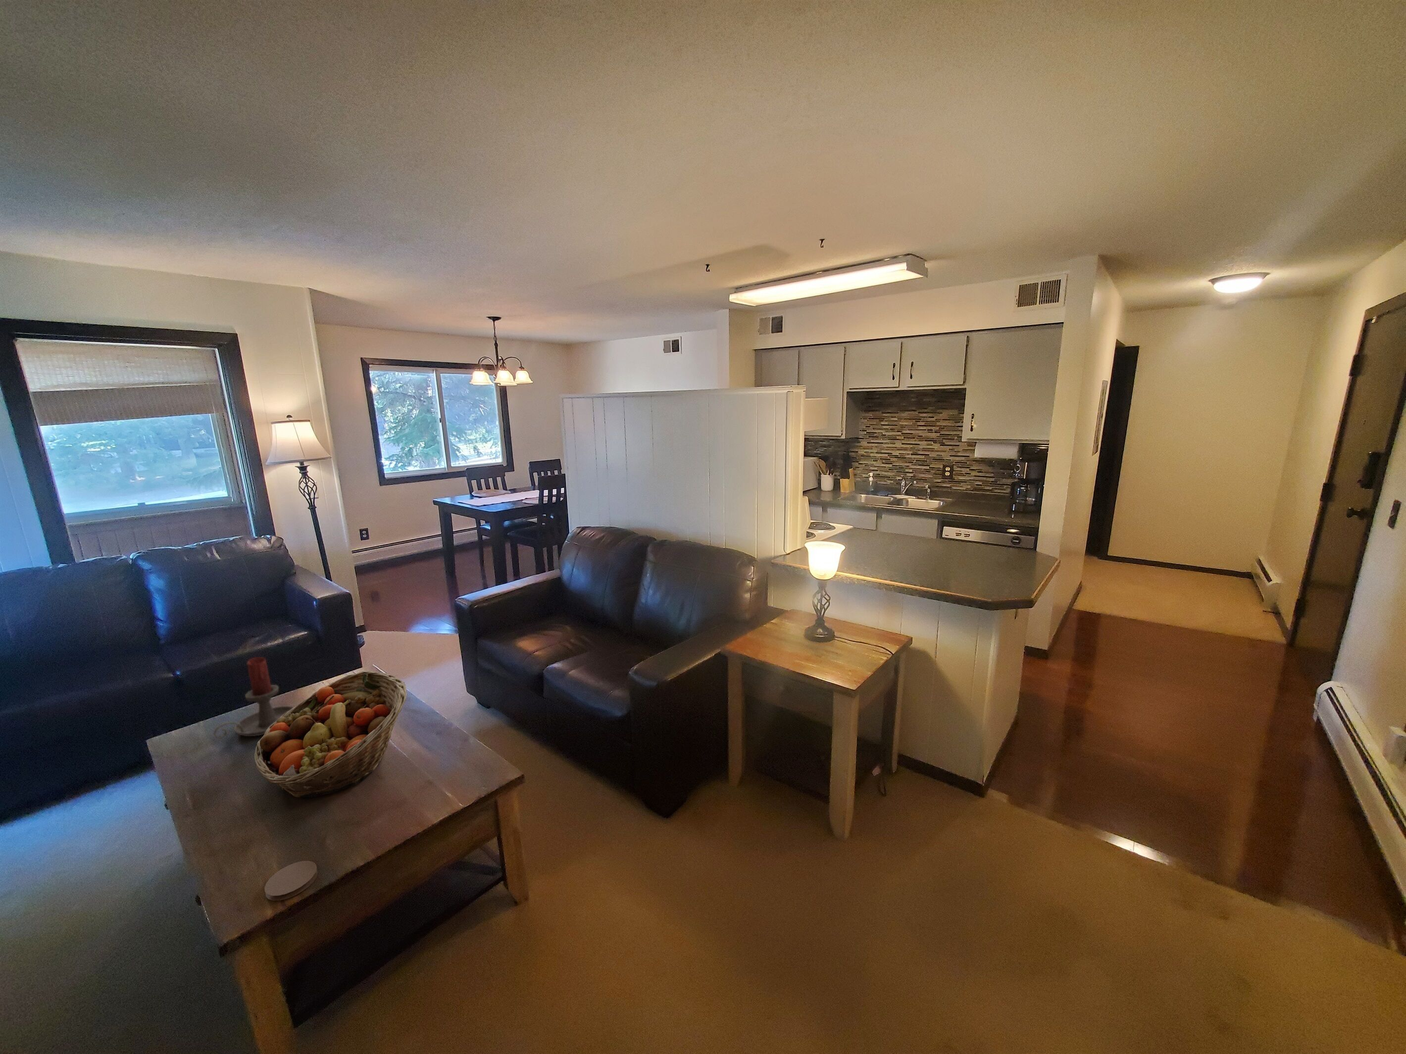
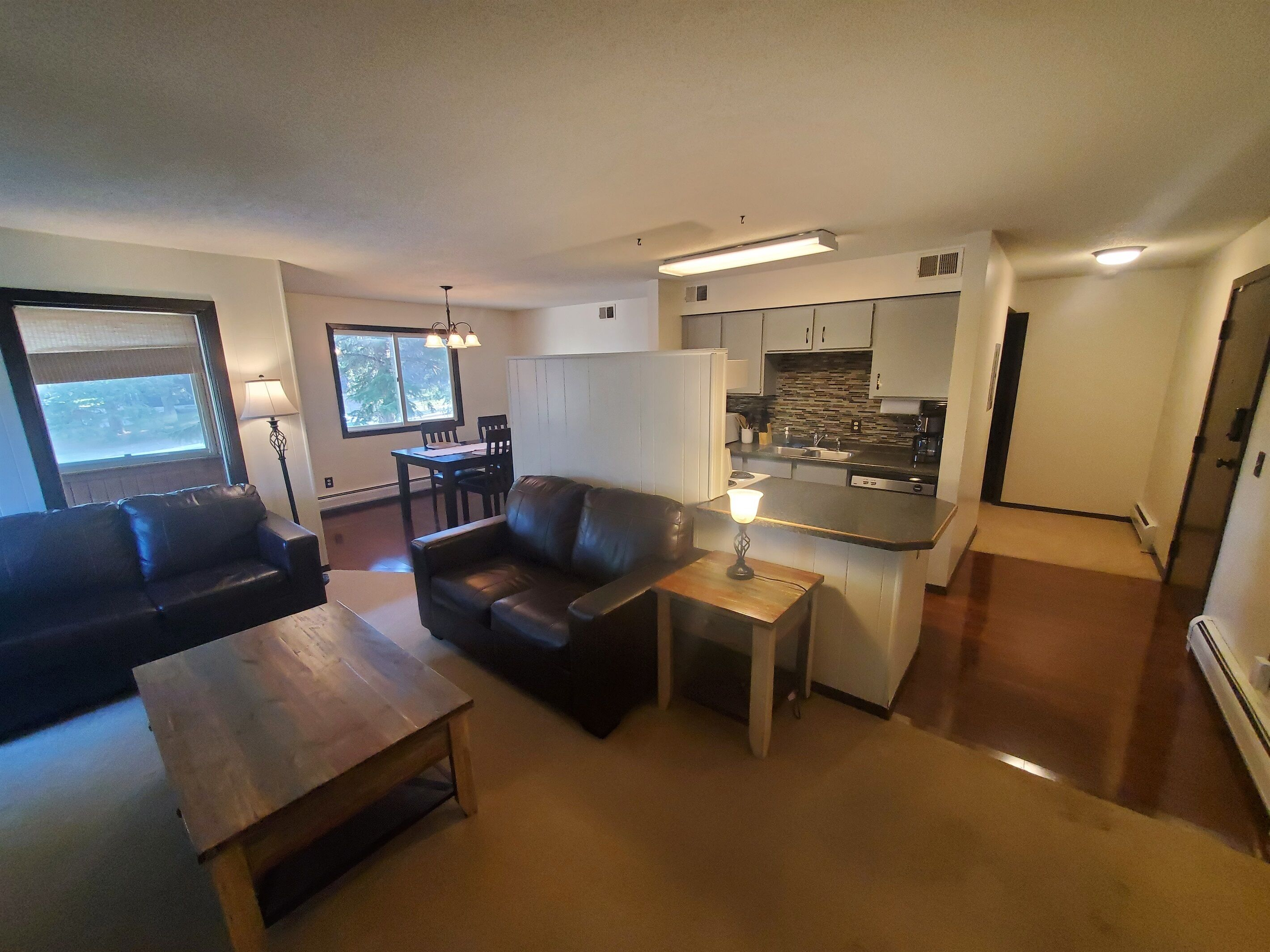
- fruit basket [254,671,407,798]
- coaster [263,860,319,901]
- candle holder [213,657,294,738]
